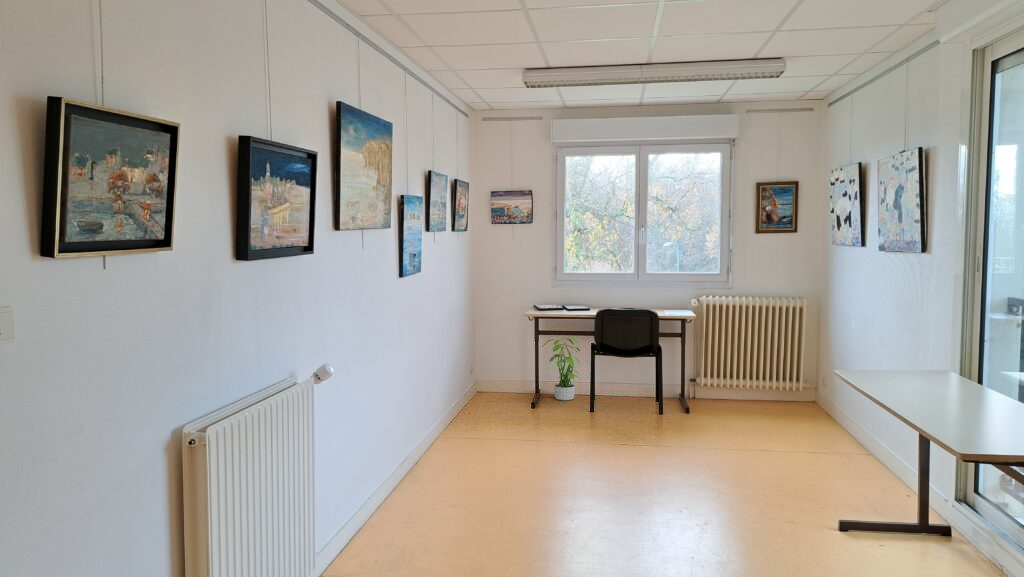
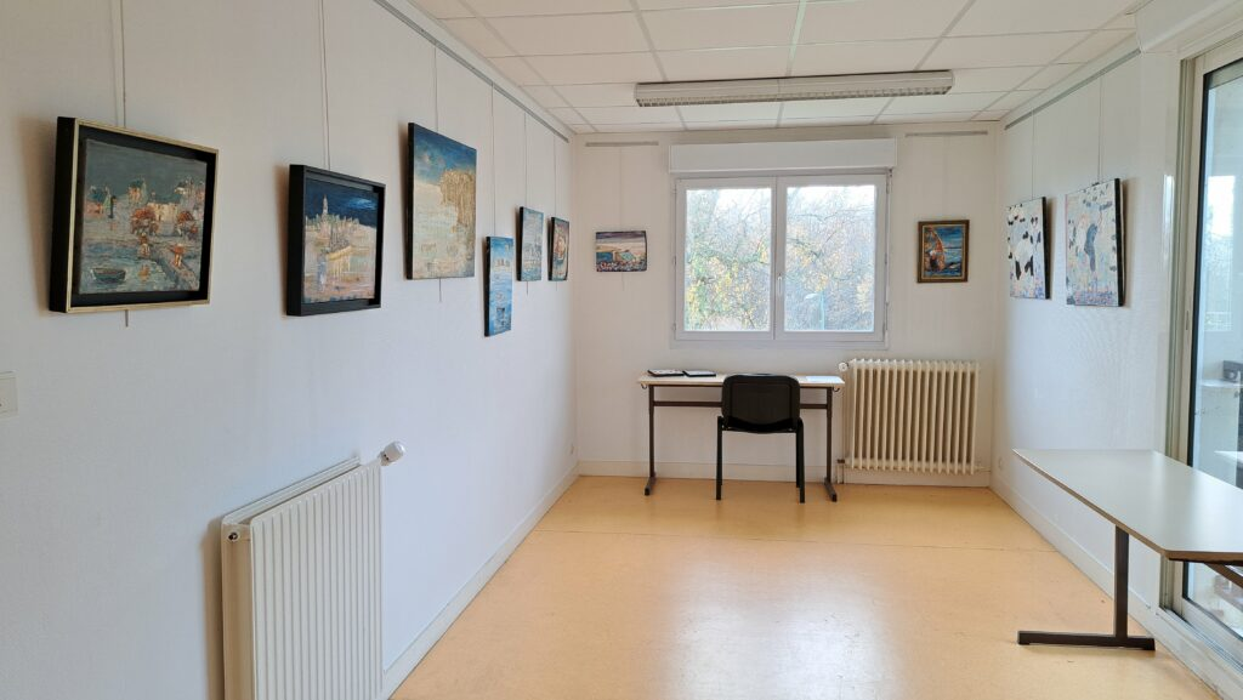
- potted plant [540,335,581,401]
